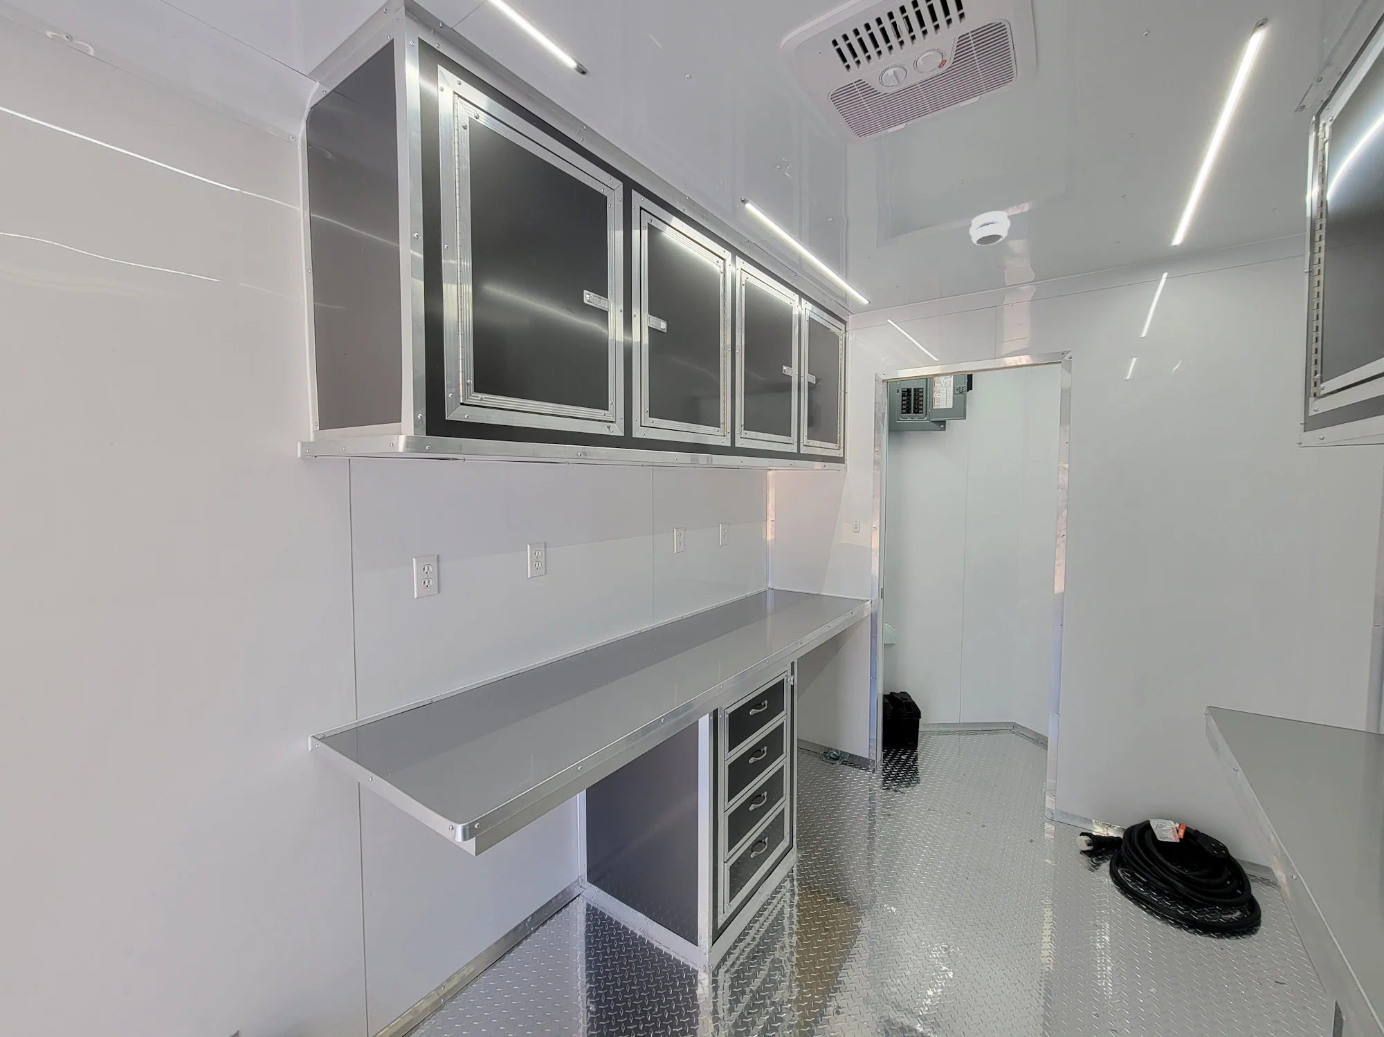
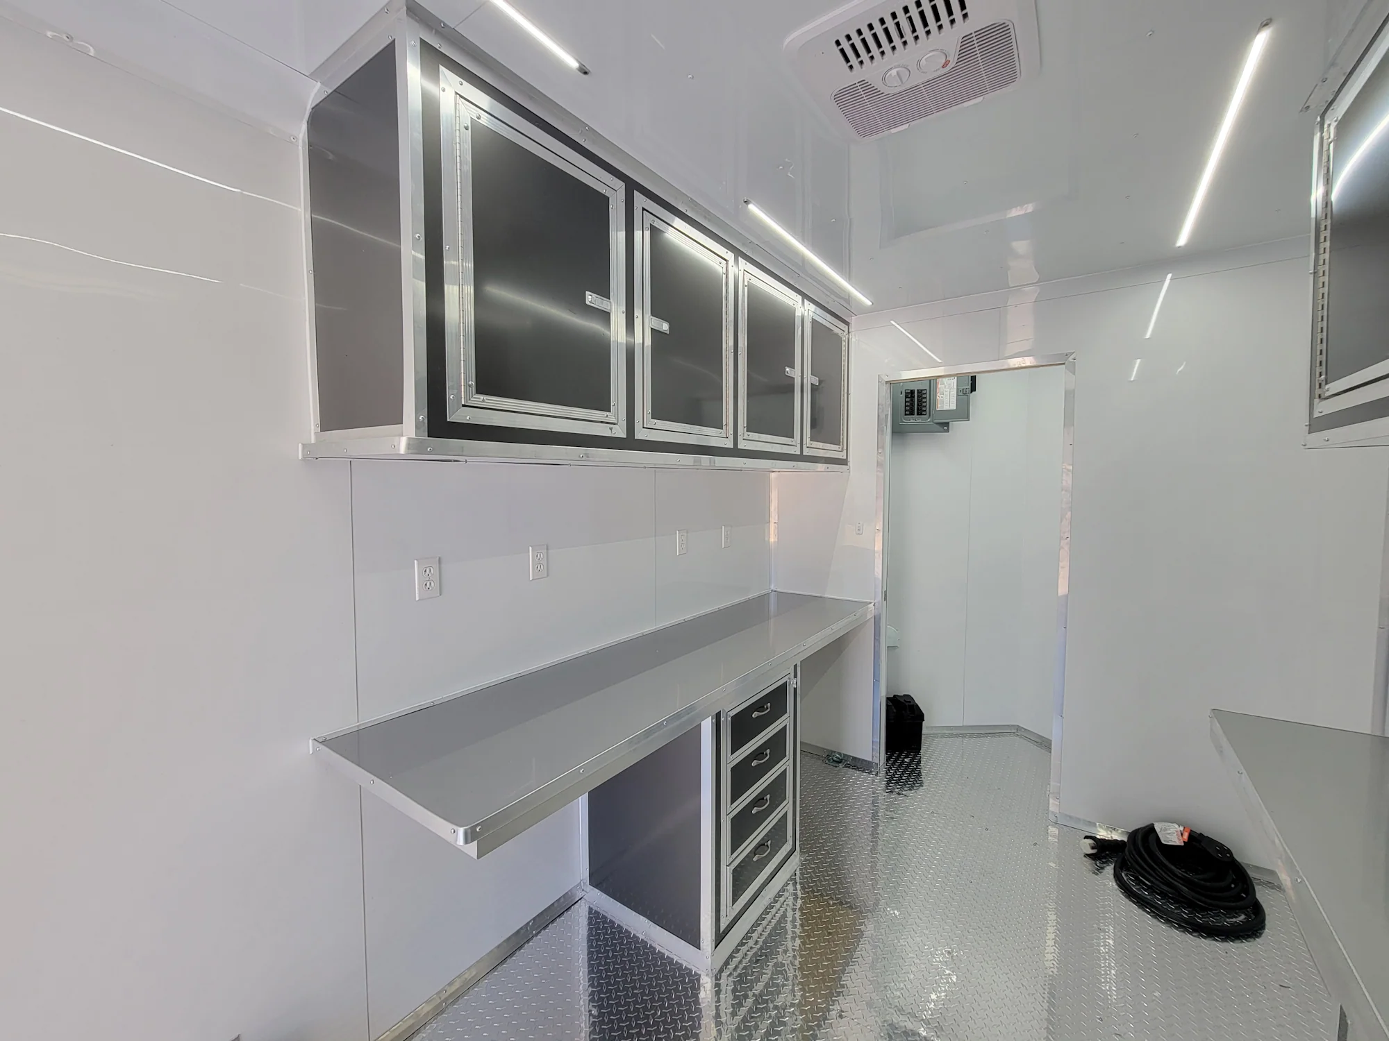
- smoke detector [969,210,1011,246]
